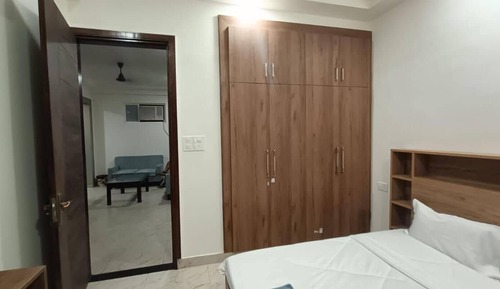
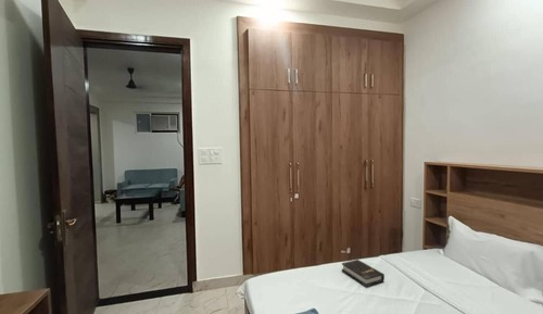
+ hardback book [341,259,386,288]
